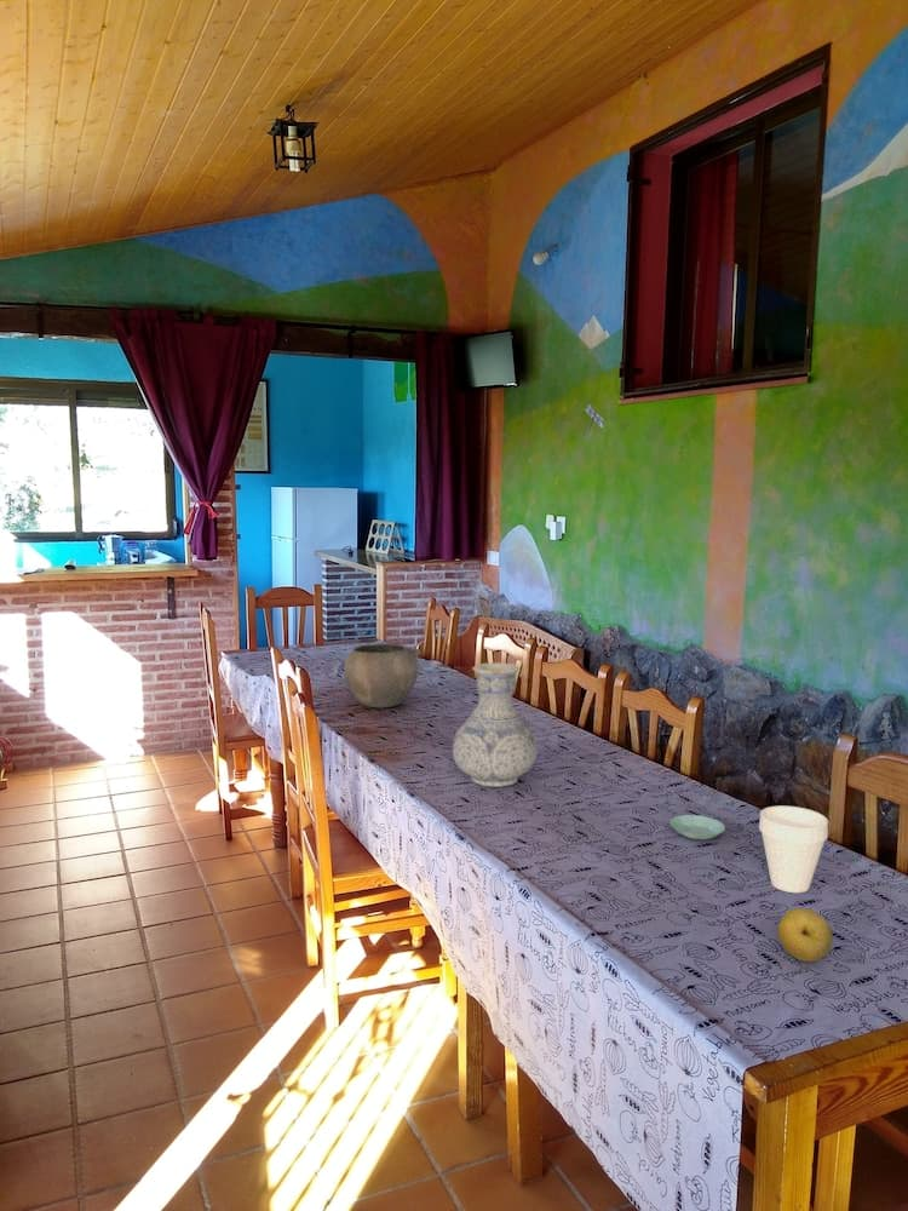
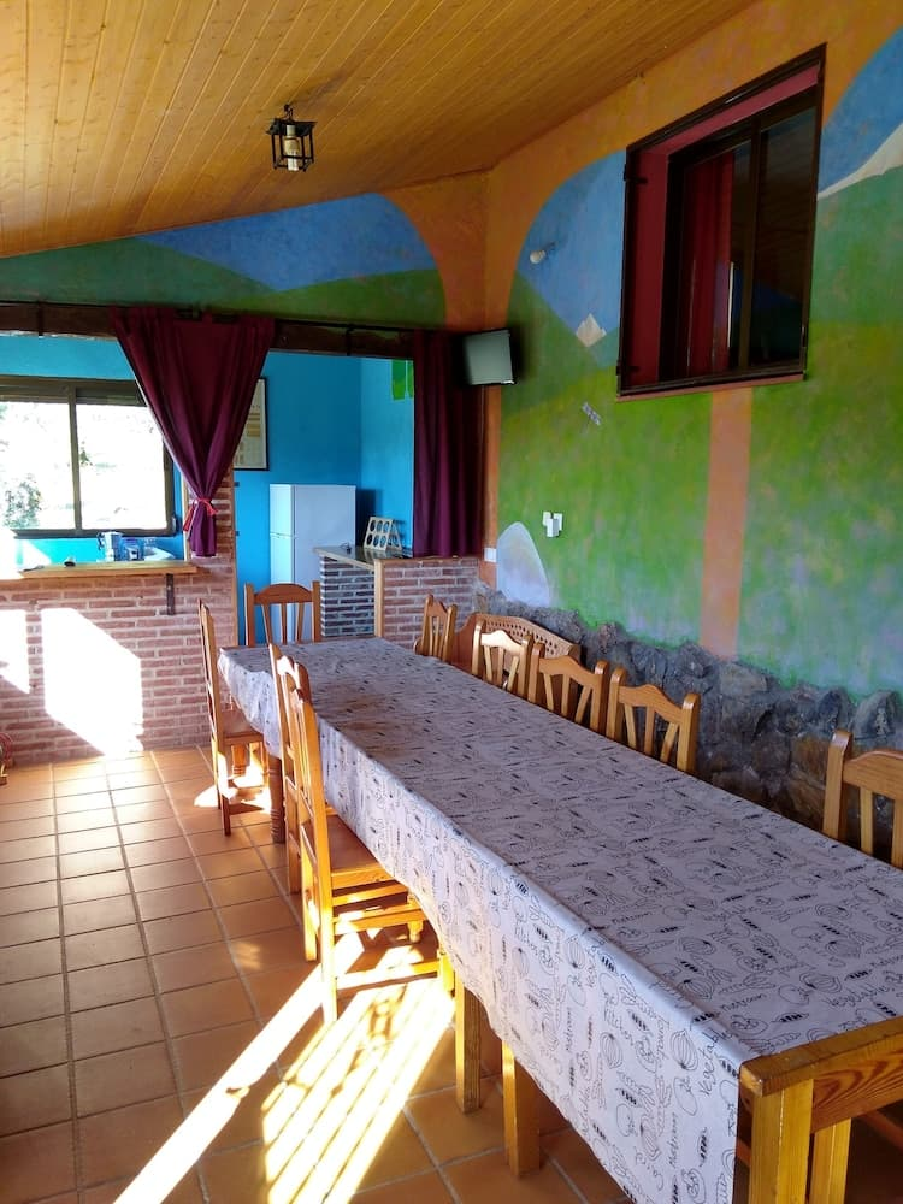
- cup [758,805,829,894]
- fruit [777,907,834,963]
- vase [452,661,539,788]
- bowl [343,642,421,708]
- saucer [668,814,726,840]
